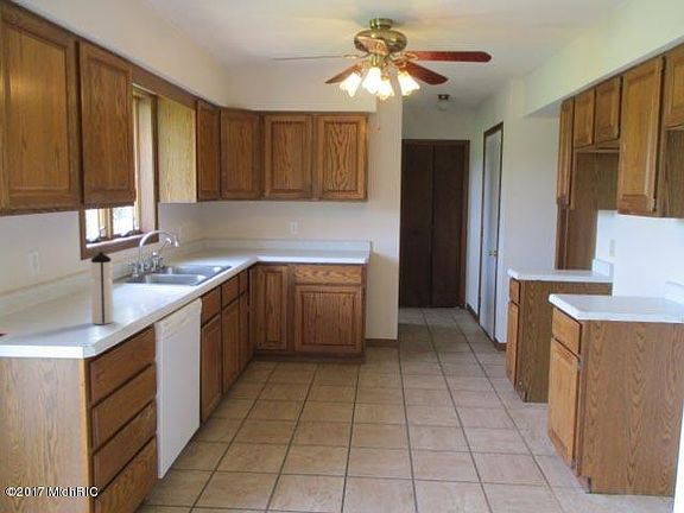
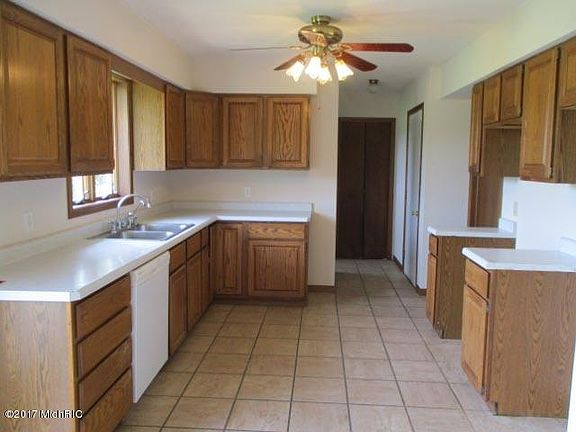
- water bottle [89,251,114,325]
